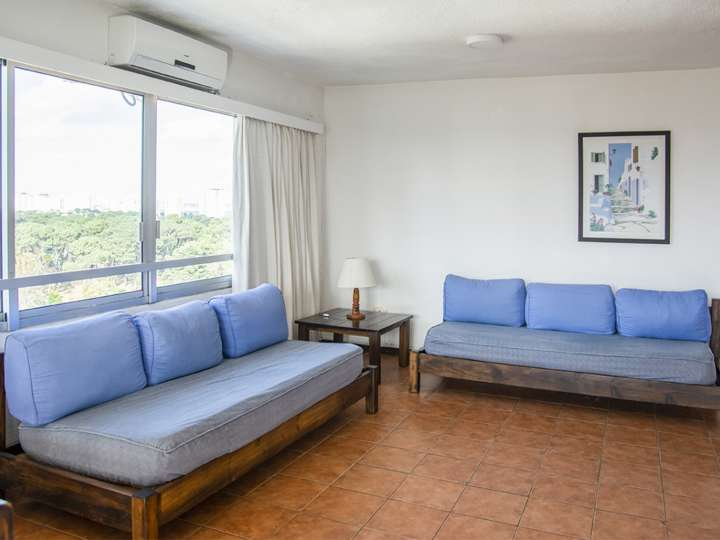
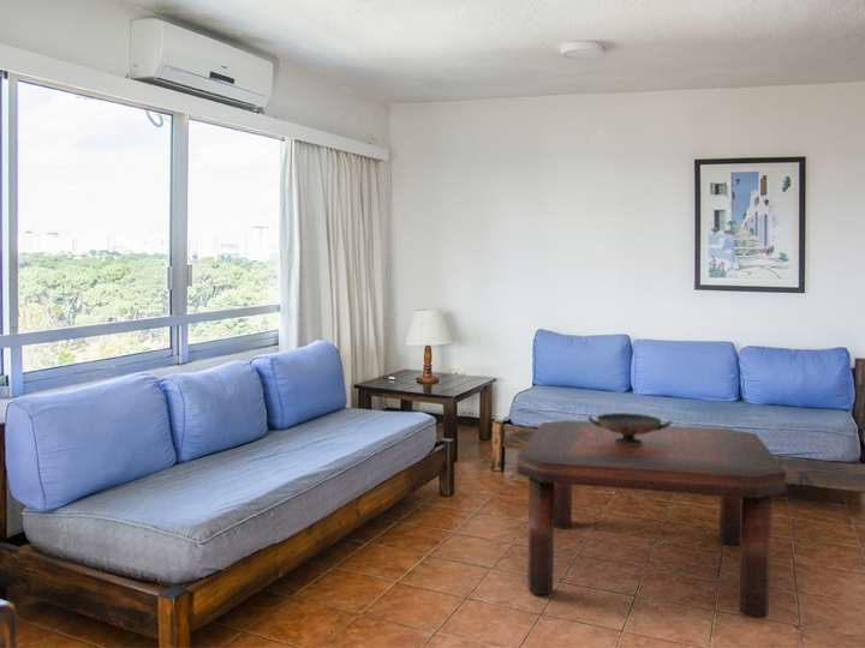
+ coffee table [517,419,787,619]
+ decorative bowl [586,412,673,445]
